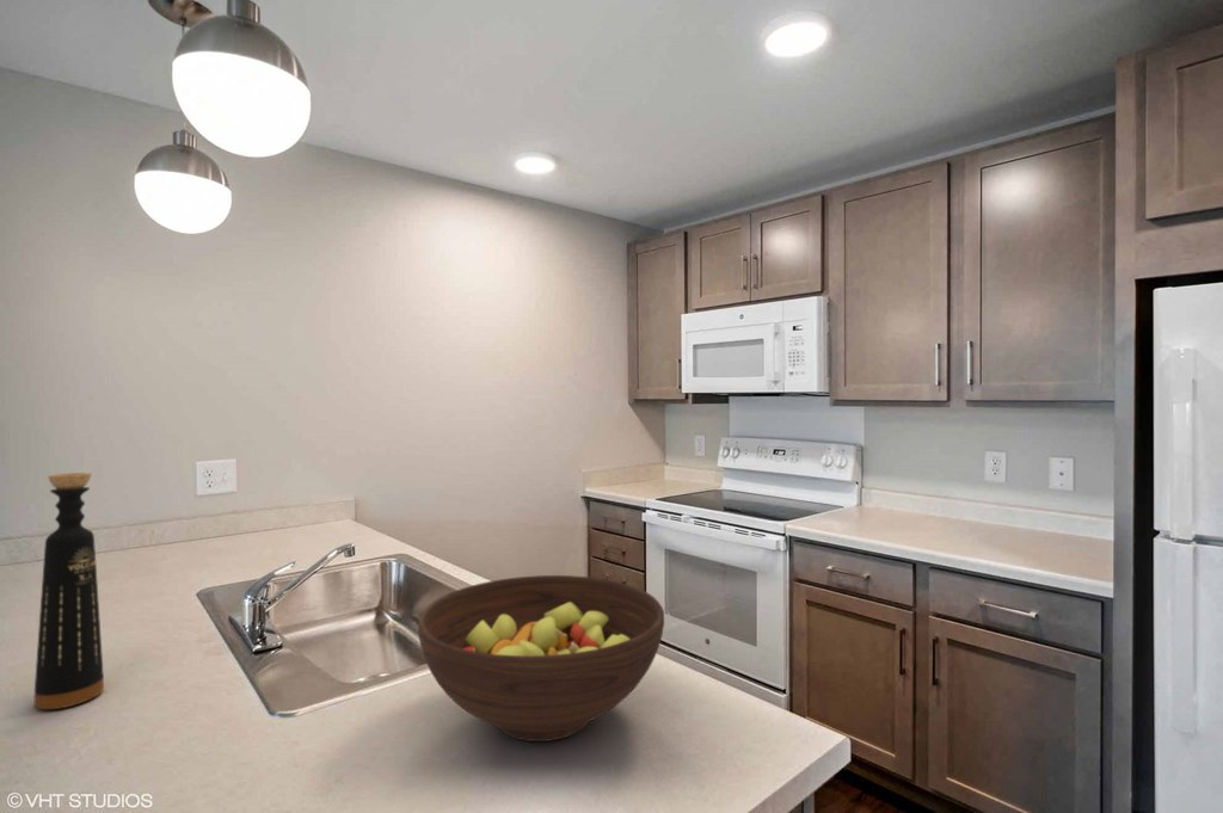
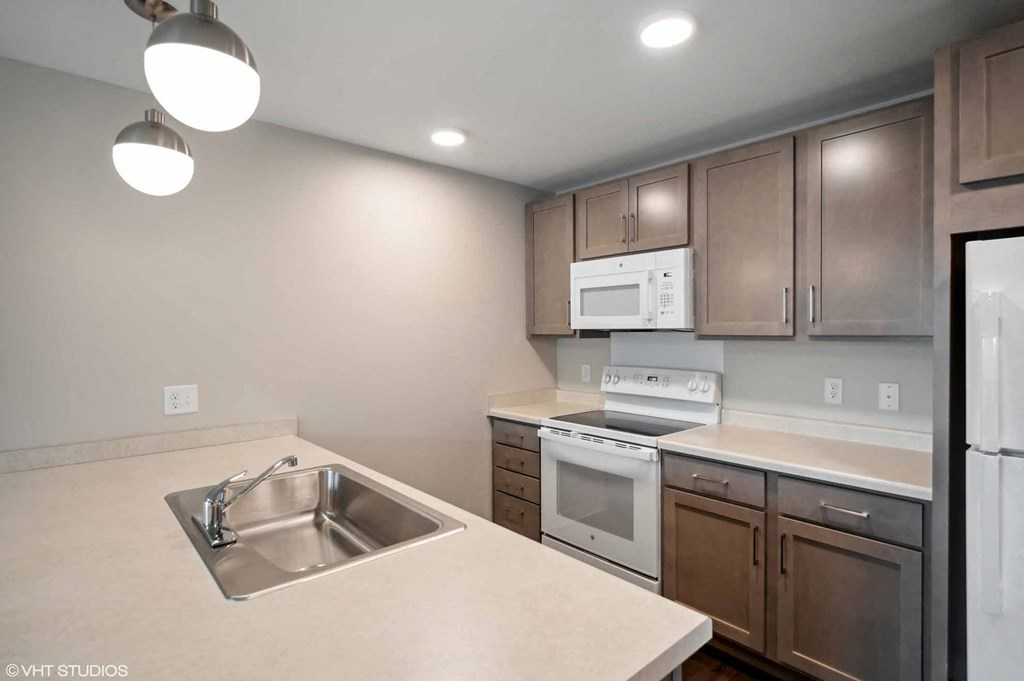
- bottle [32,472,105,710]
- fruit bowl [417,574,665,743]
